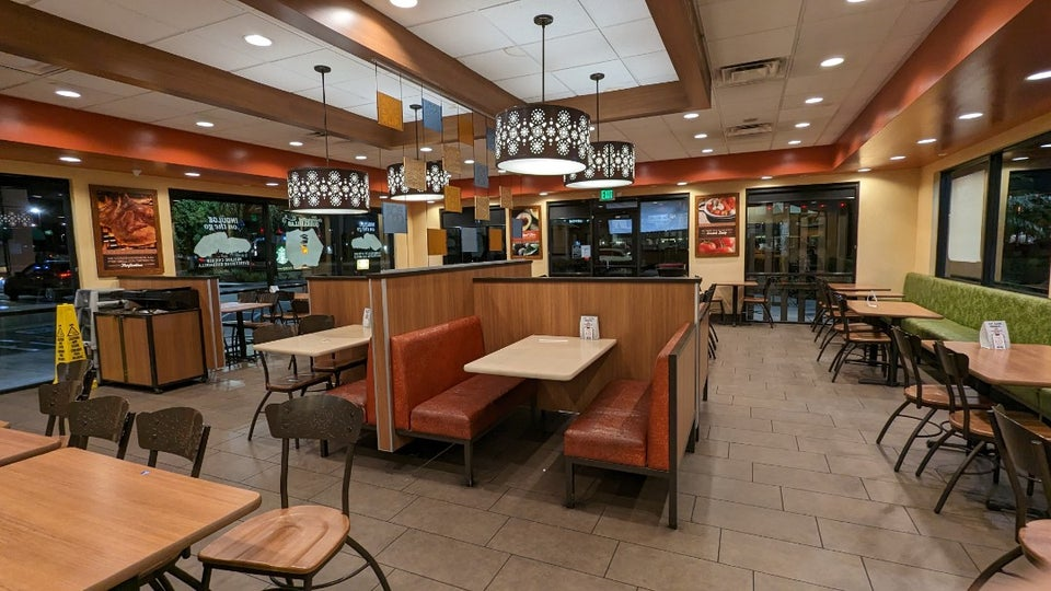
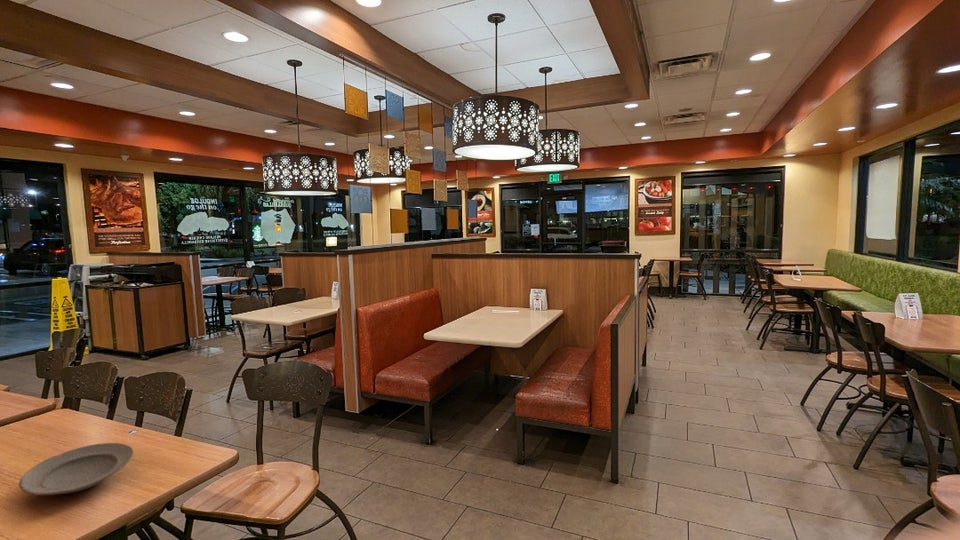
+ plate [18,442,135,496]
